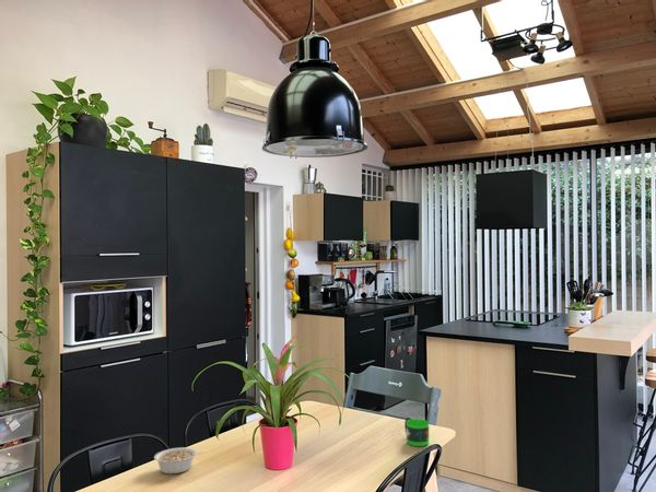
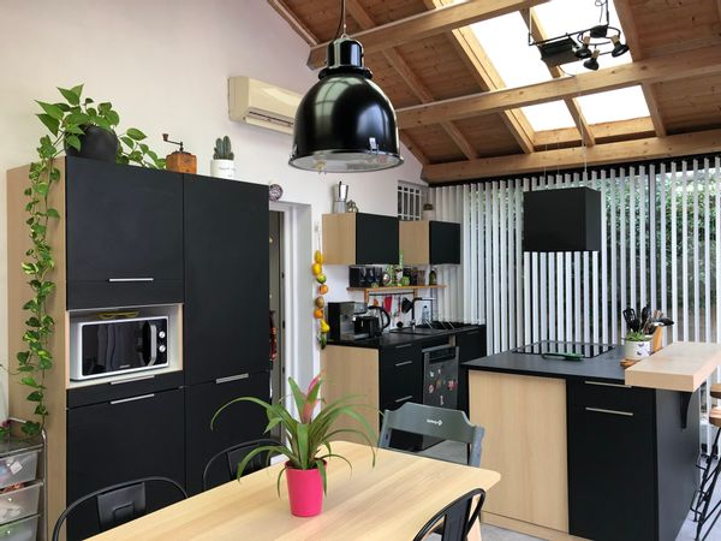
- mug [403,417,430,447]
- legume [153,446,202,475]
